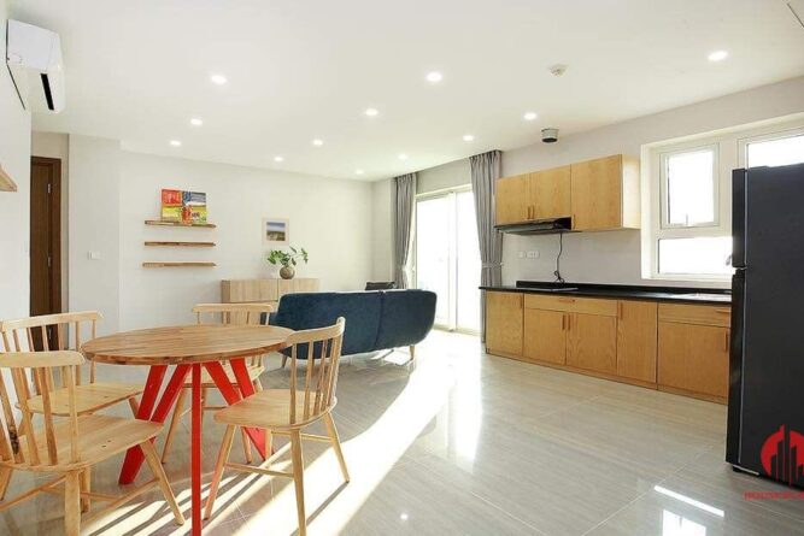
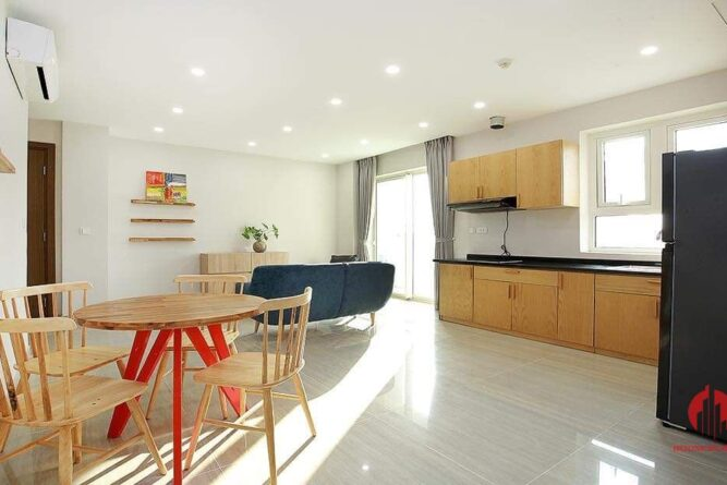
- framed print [260,216,291,247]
